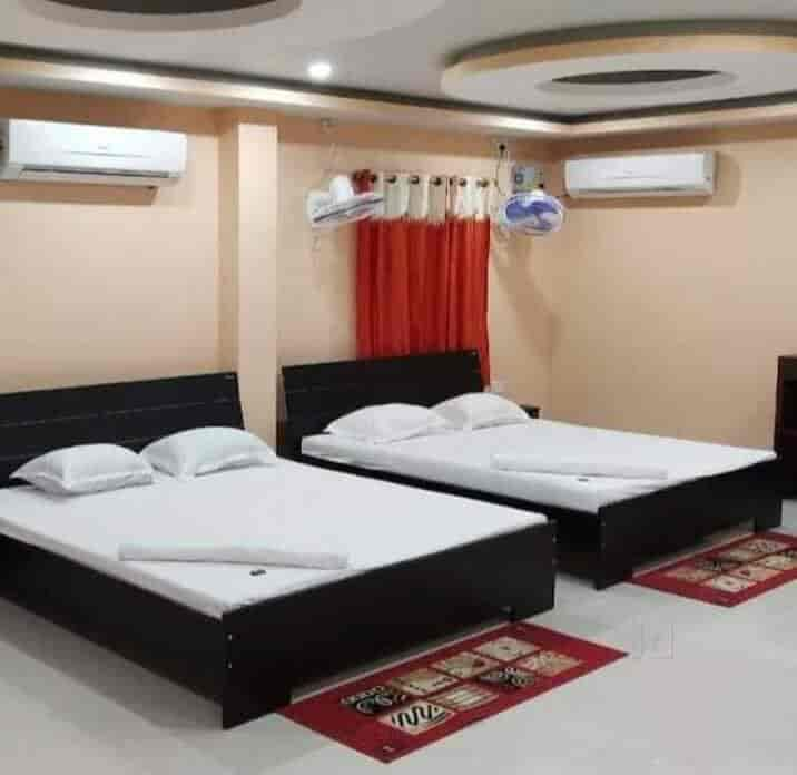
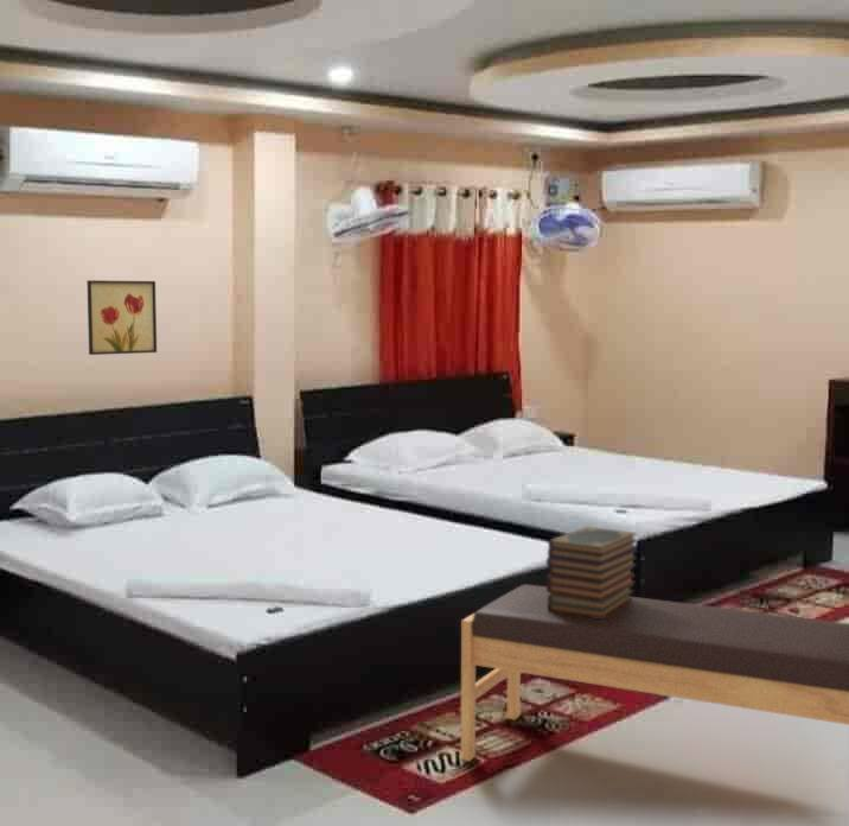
+ bench [460,583,849,763]
+ wall art [85,279,158,356]
+ book stack [545,526,638,620]
